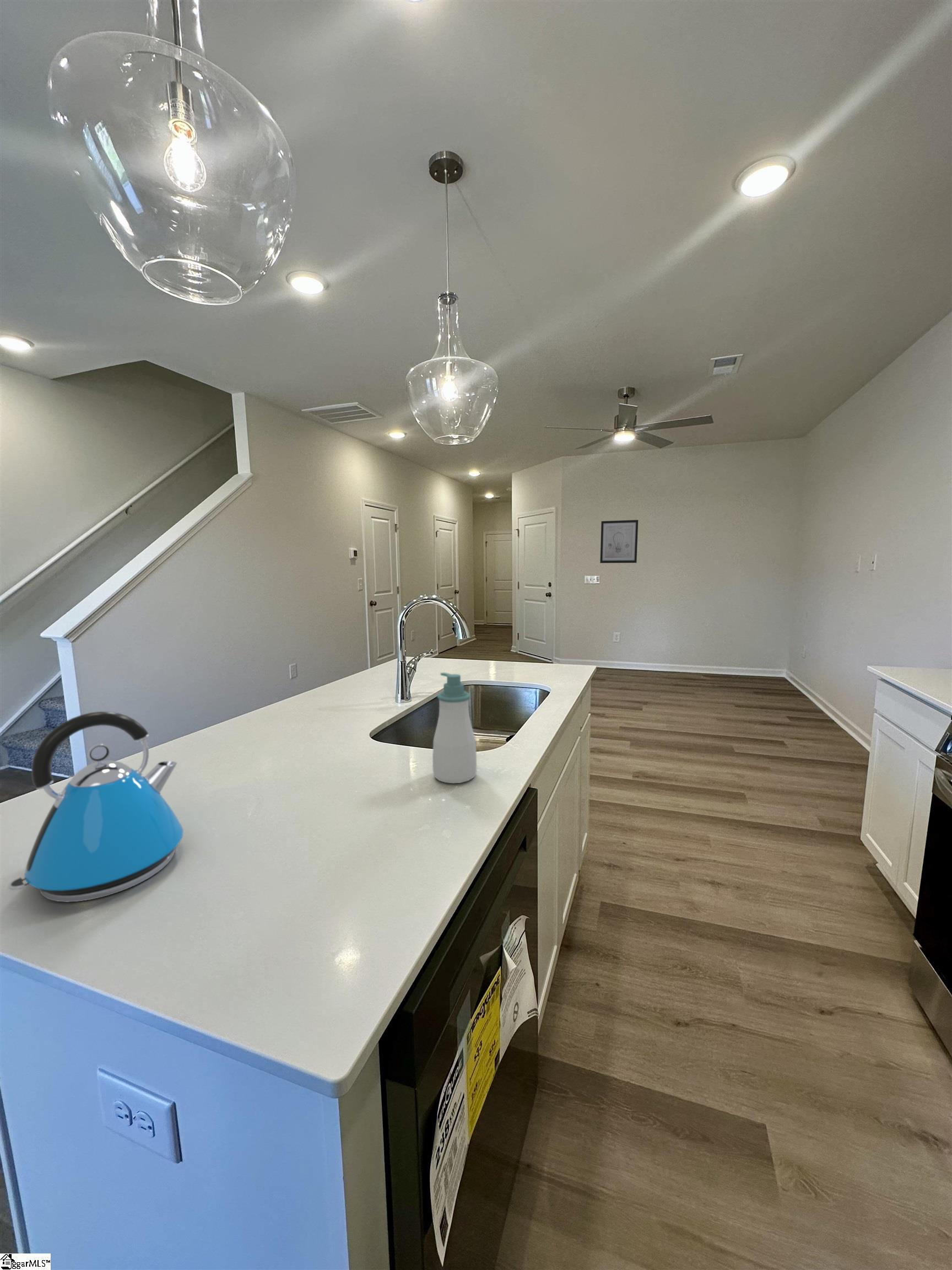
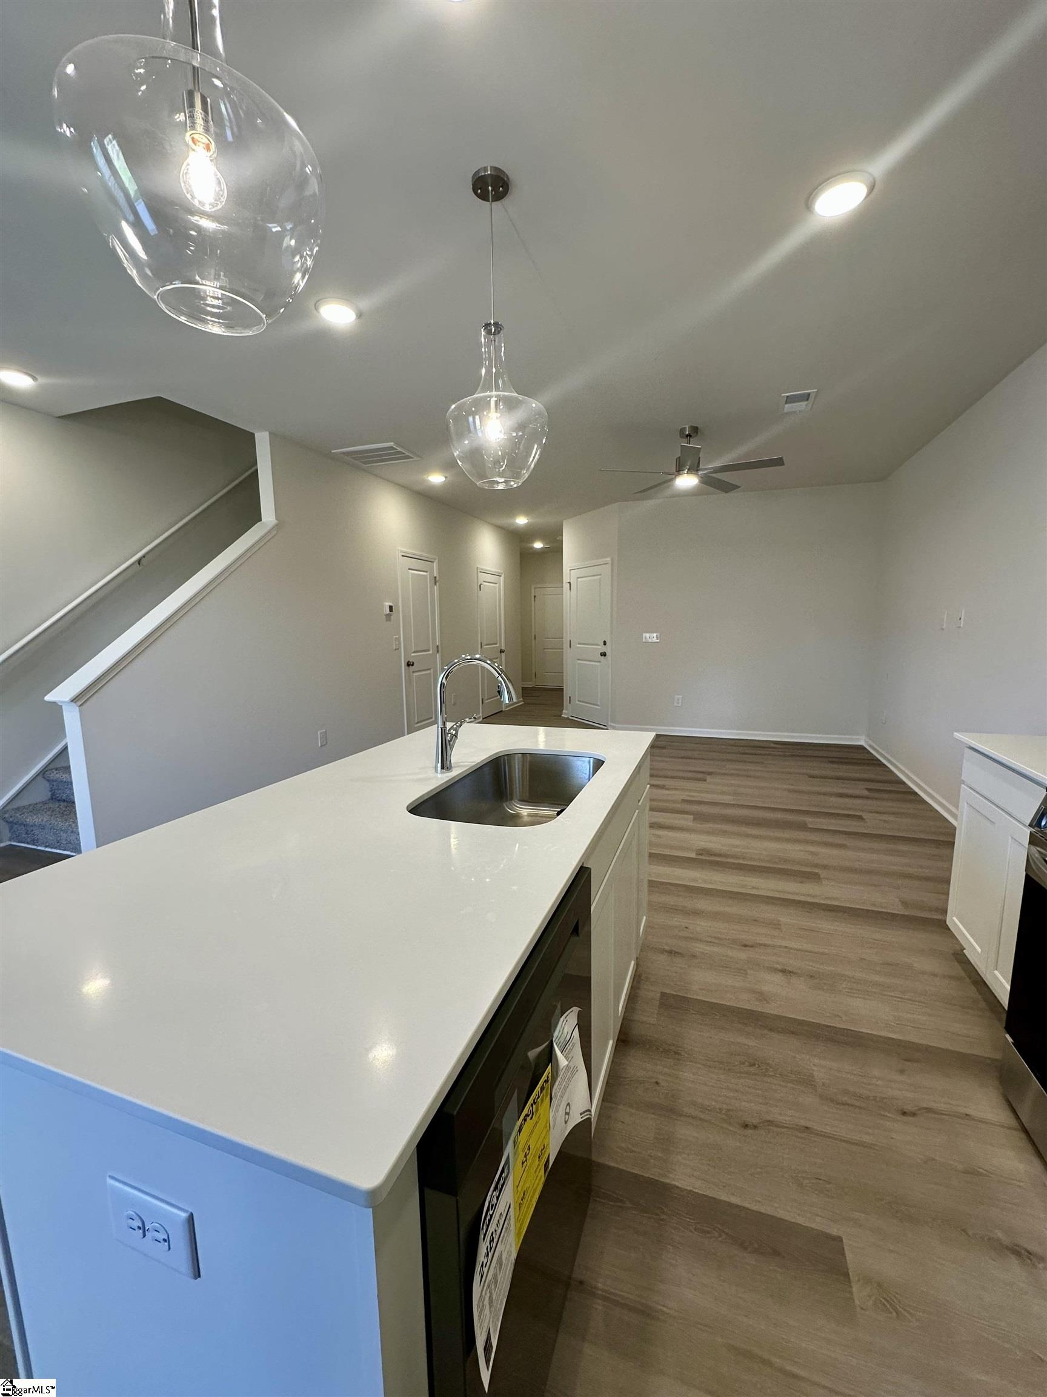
- wall art [599,519,639,564]
- soap bottle [432,672,477,784]
- kettle [8,711,184,902]
